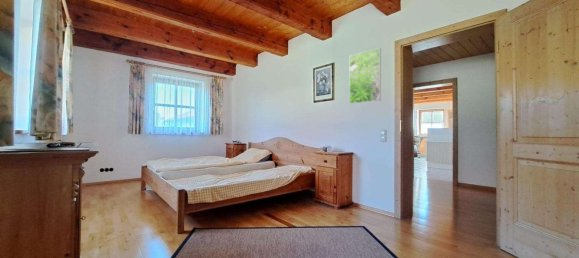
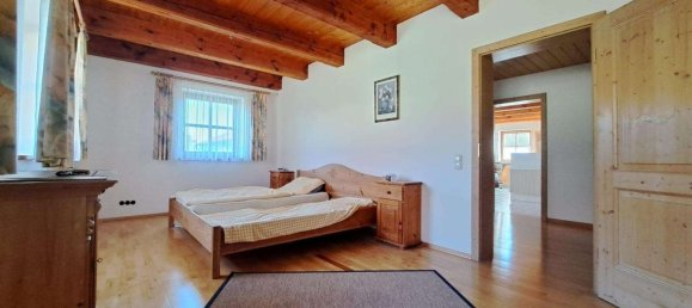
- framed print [348,47,382,105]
